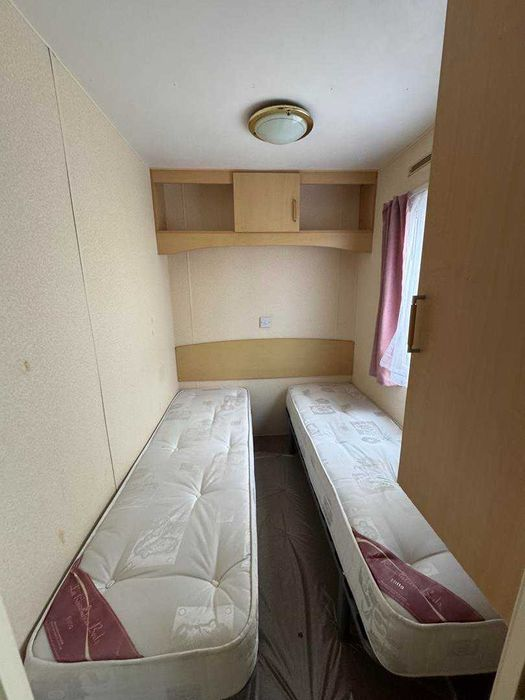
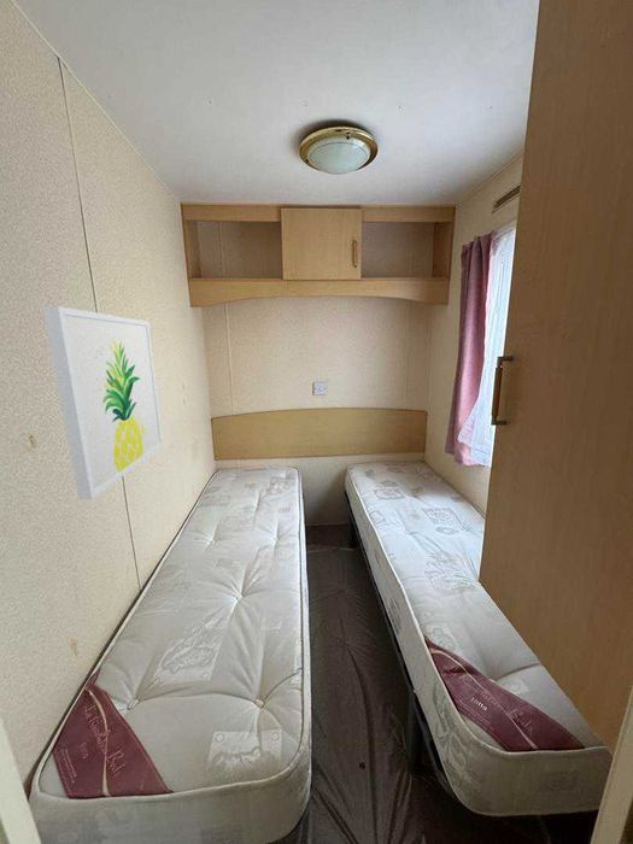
+ wall art [42,305,164,500]
